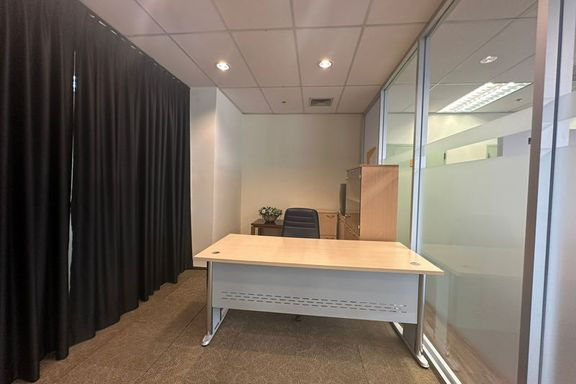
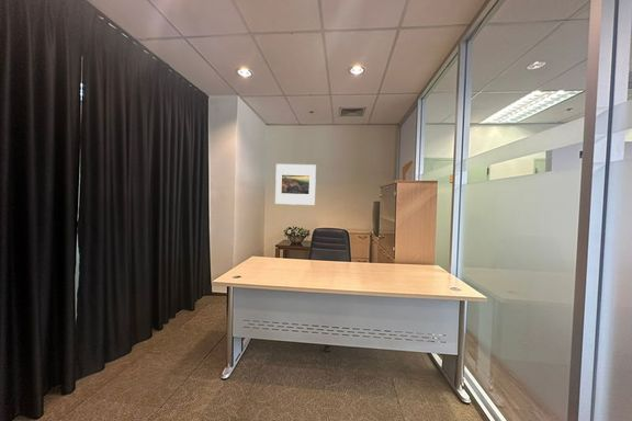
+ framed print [274,163,317,206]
